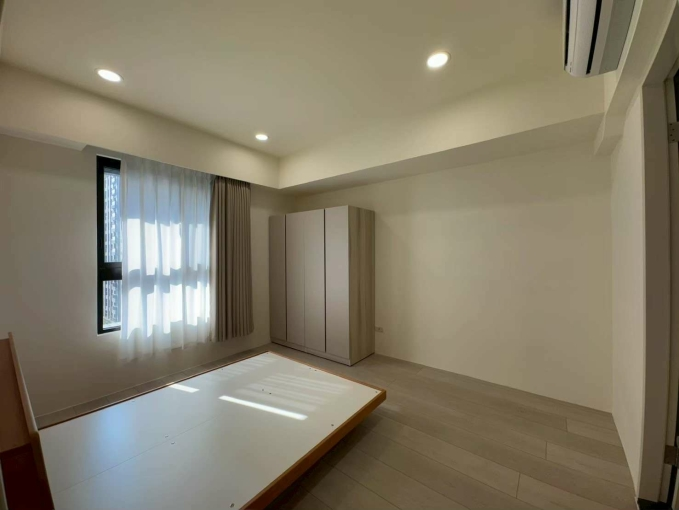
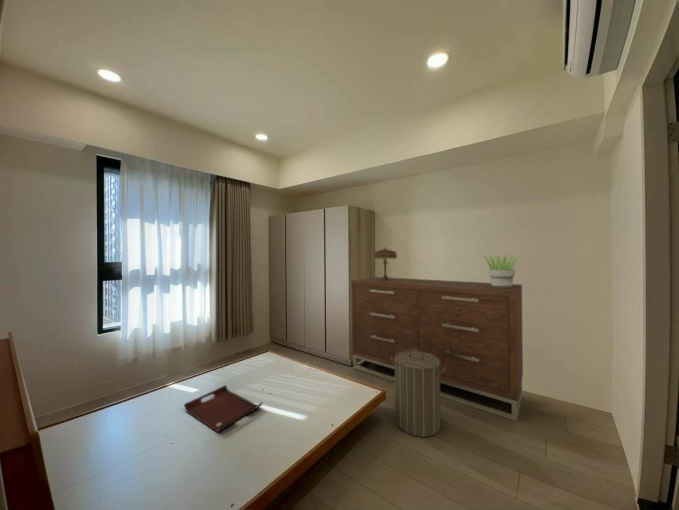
+ potted plant [482,253,520,287]
+ table lamp [372,246,398,280]
+ dresser [351,276,524,423]
+ laundry hamper [391,349,446,438]
+ serving tray [183,384,264,433]
